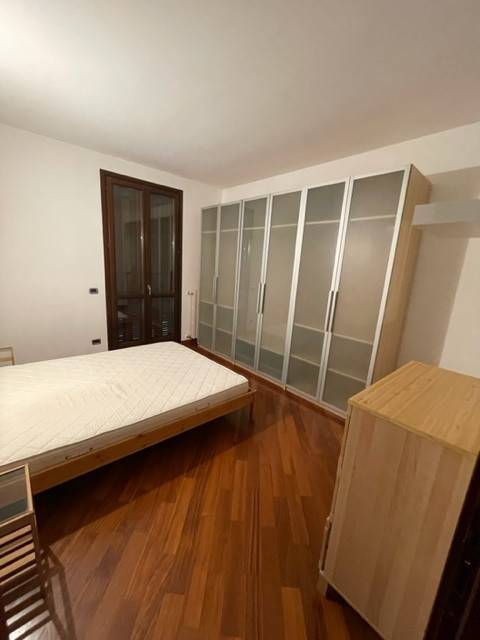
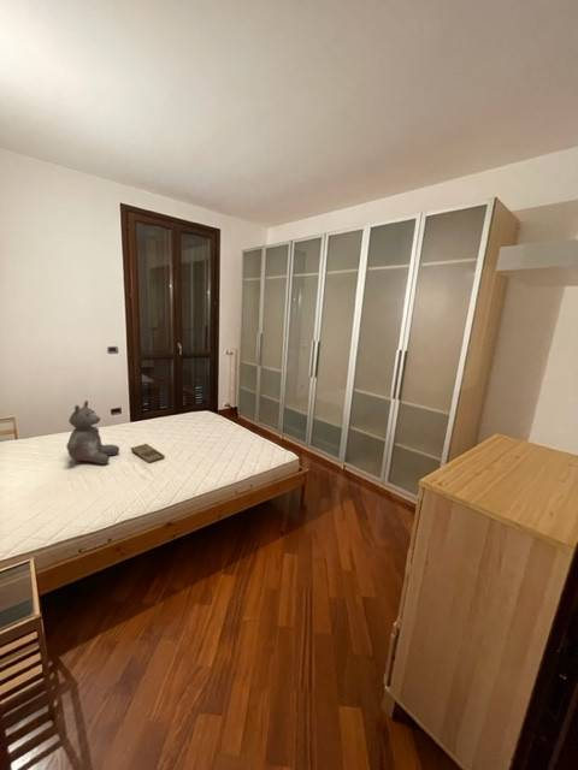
+ teddy bear [65,399,120,466]
+ tray [130,443,166,464]
